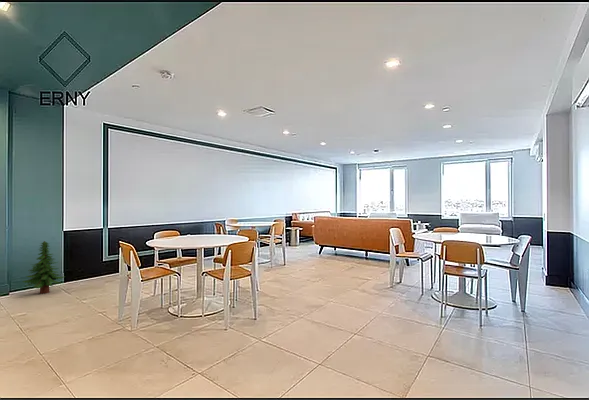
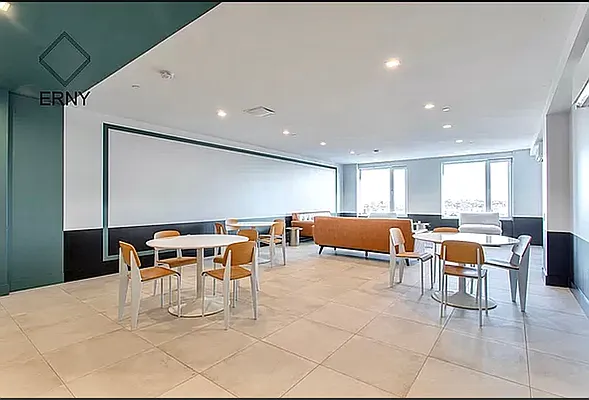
- tree [21,240,65,295]
